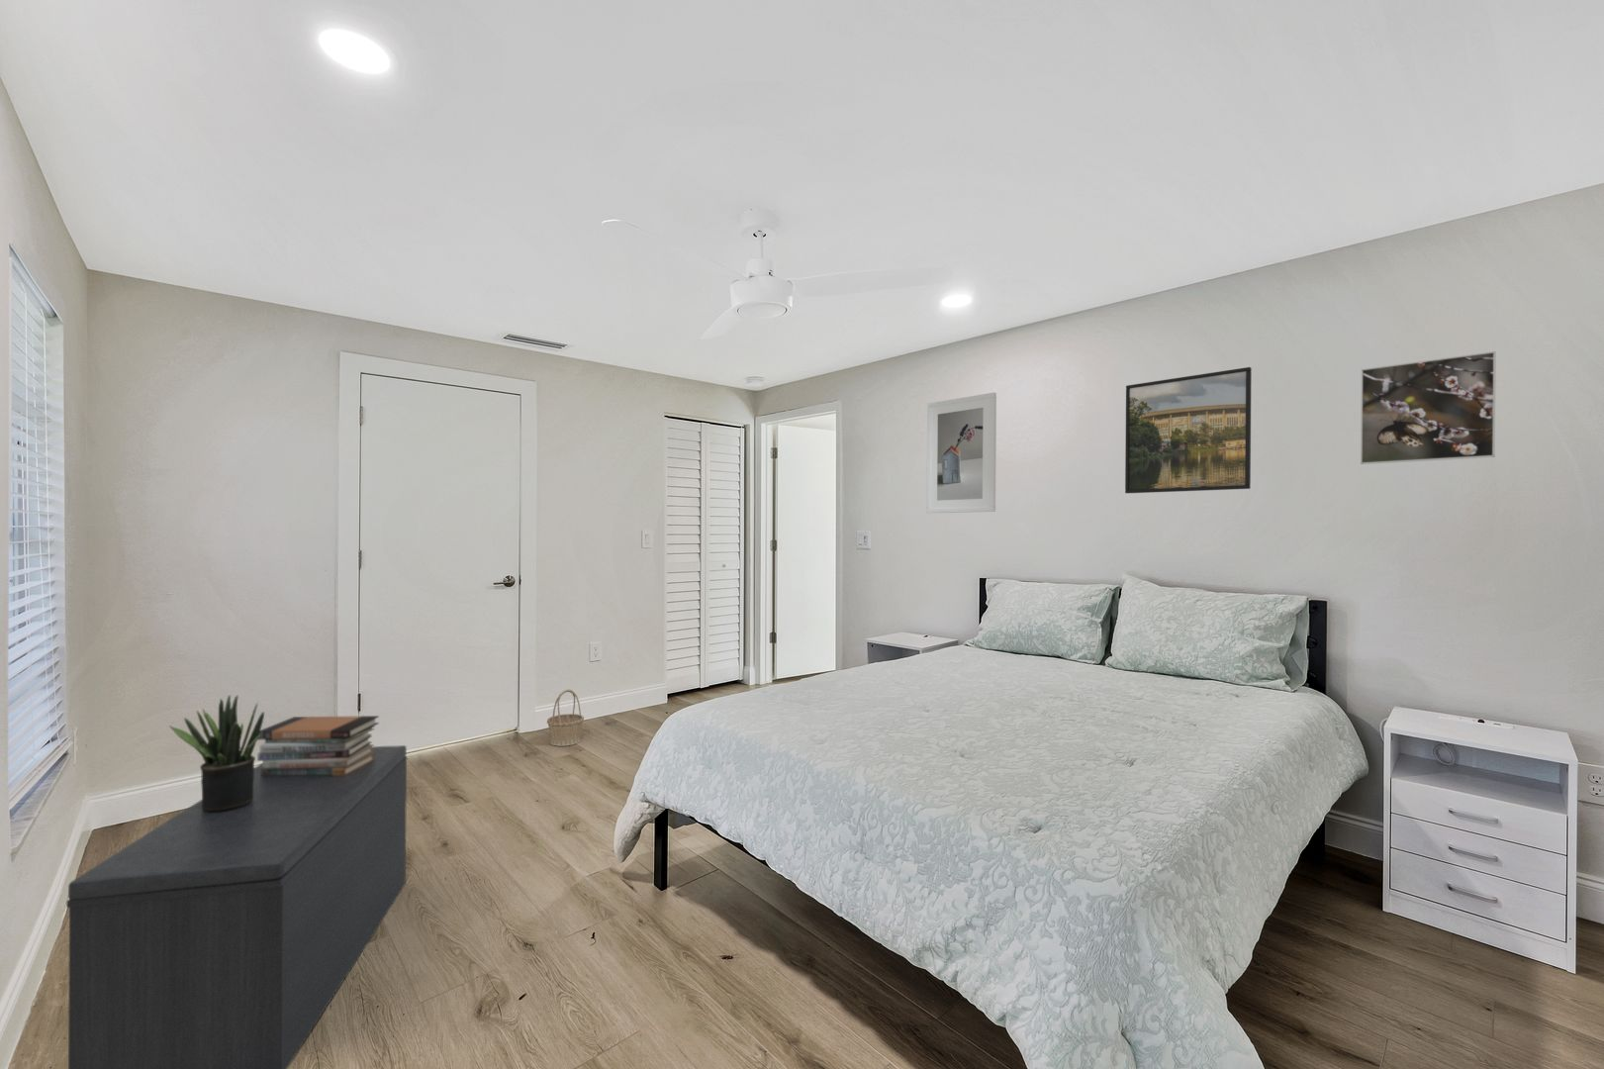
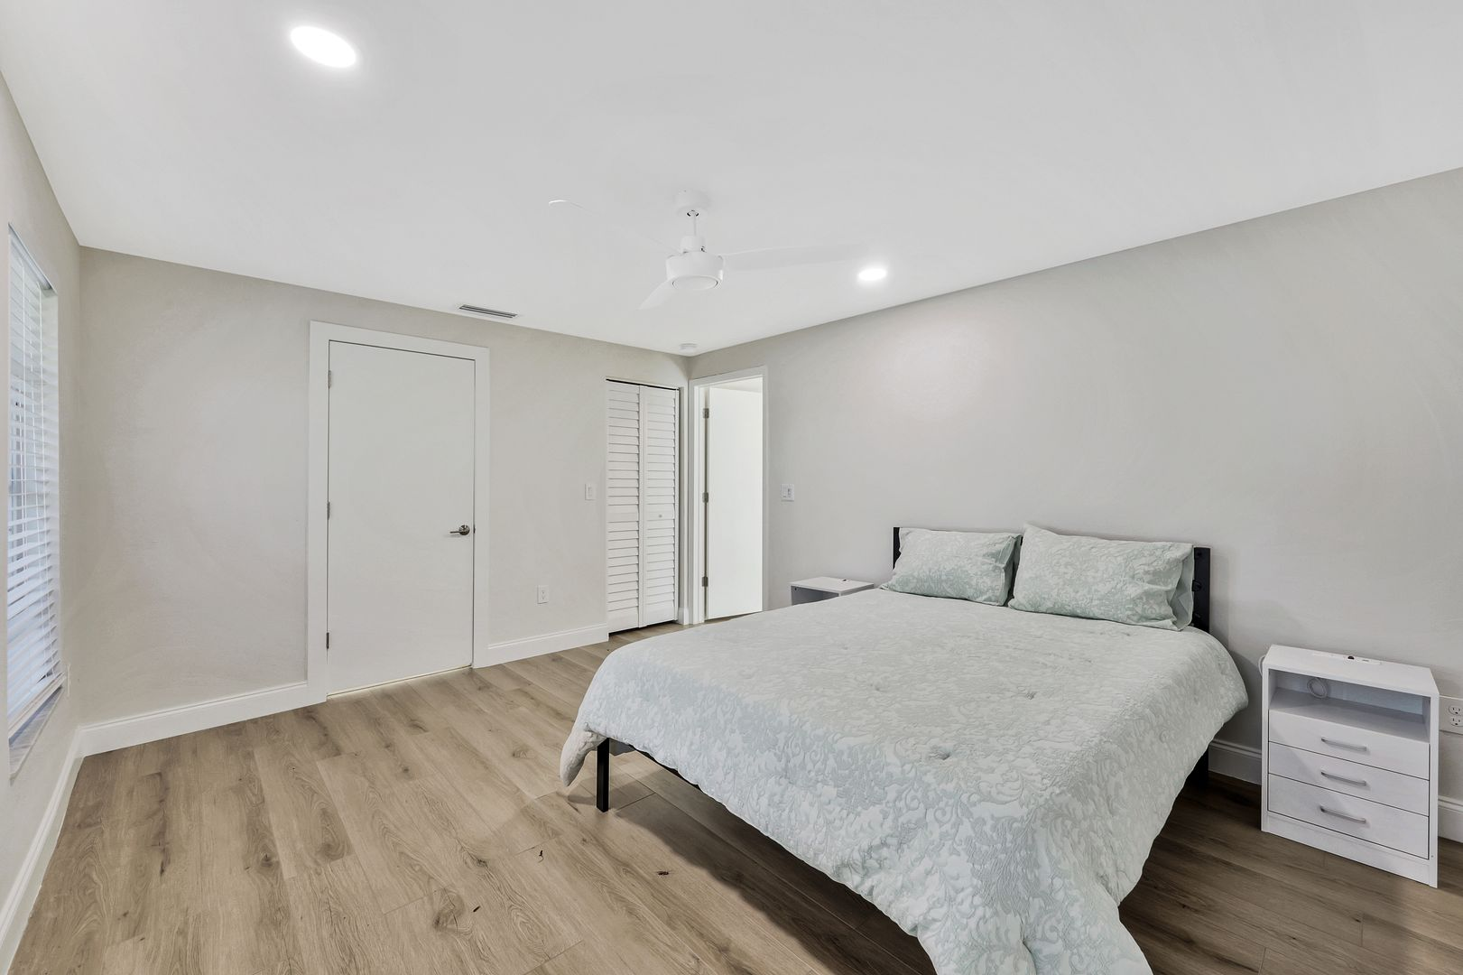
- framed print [1360,351,1497,465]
- book stack [256,715,380,776]
- potted plant [168,694,265,811]
- basket [546,688,584,747]
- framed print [1125,366,1252,494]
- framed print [925,391,997,514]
- bench [66,744,408,1069]
